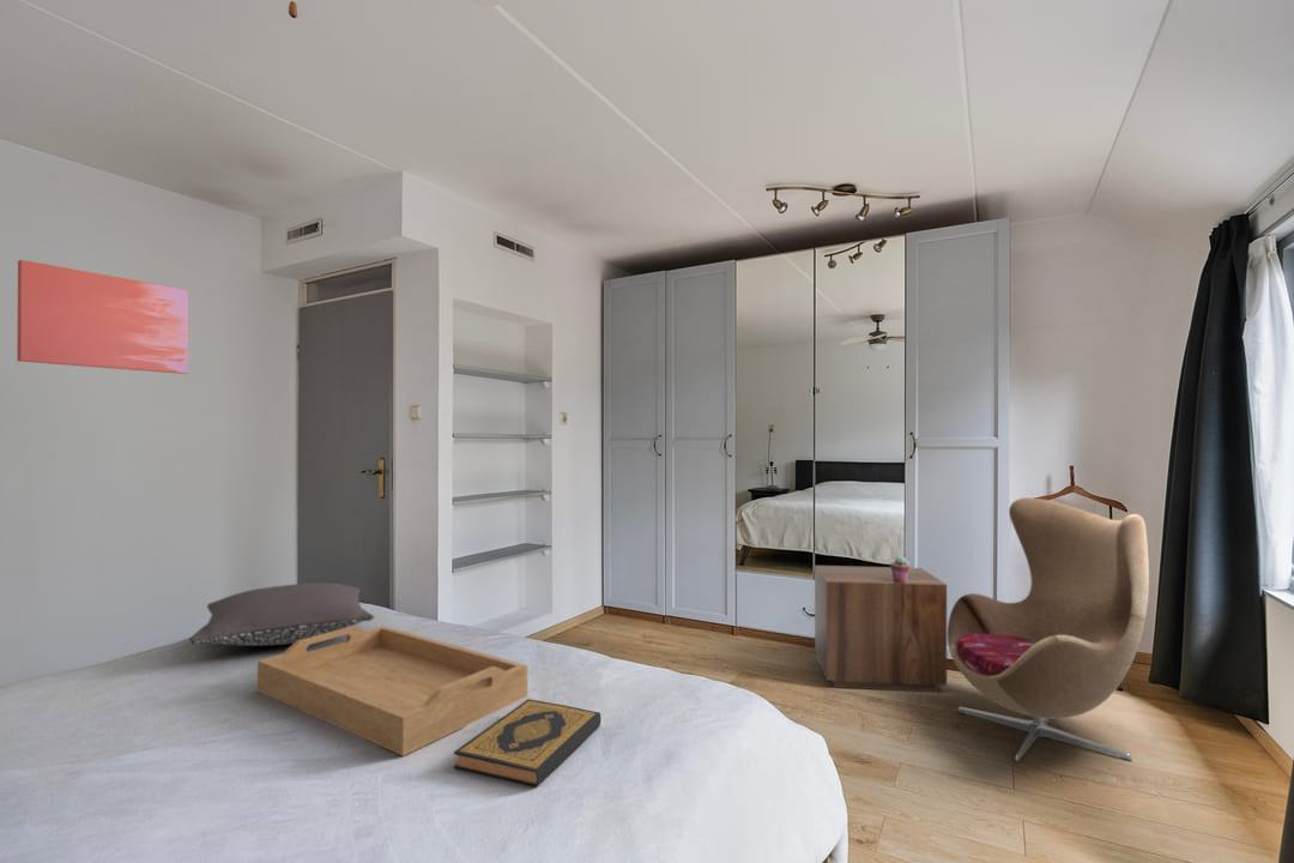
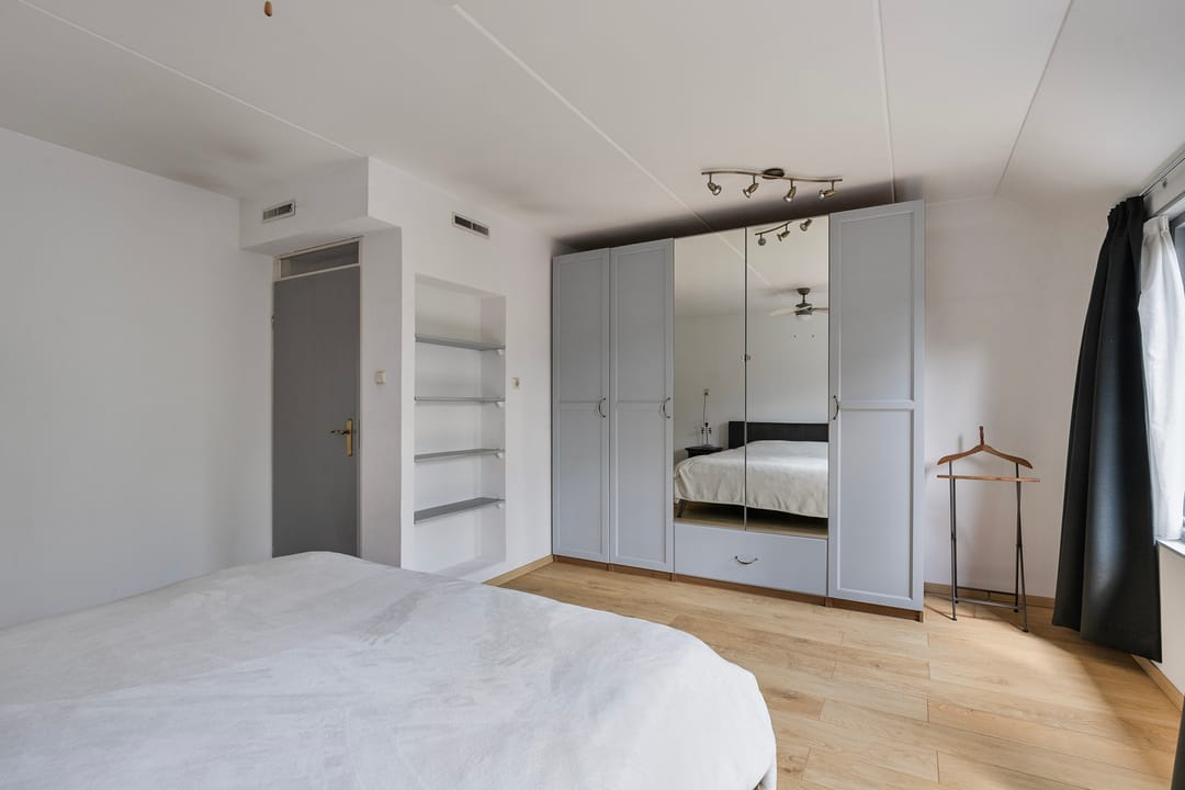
- nightstand [814,565,948,693]
- pillow [188,581,375,647]
- wall art [16,259,189,375]
- serving tray [256,624,528,758]
- armchair [947,496,1150,765]
- hardback book [453,698,603,787]
- potted succulent [889,555,912,583]
